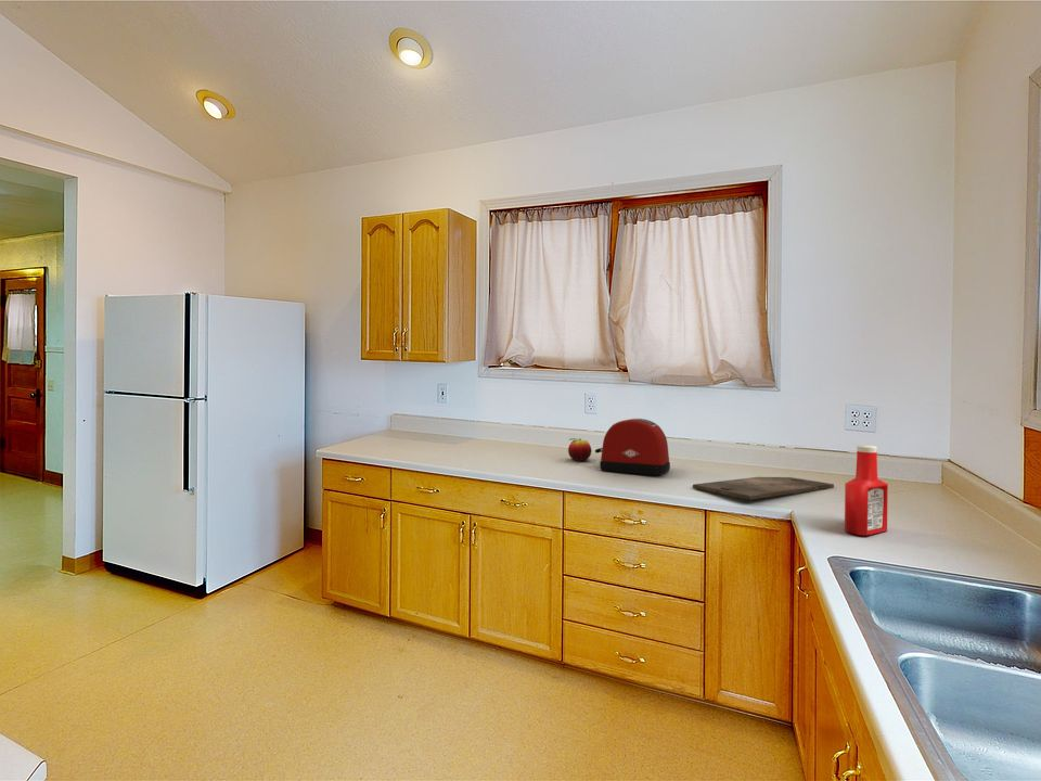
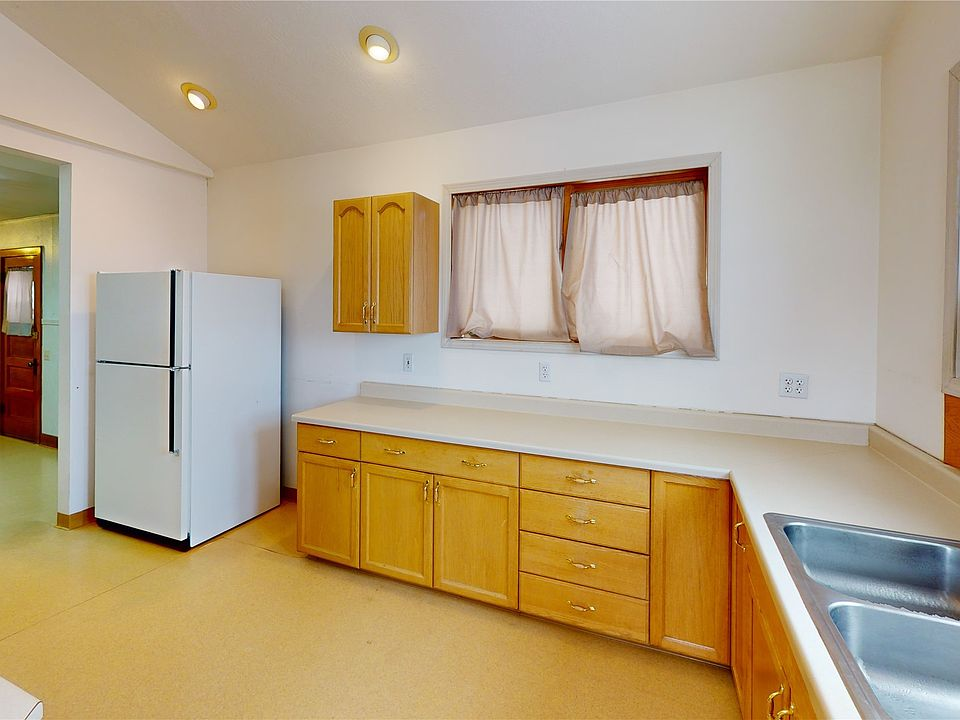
- toaster [594,418,671,476]
- fruit [567,437,592,462]
- cutting board [692,476,835,500]
- soap bottle [844,445,889,537]
